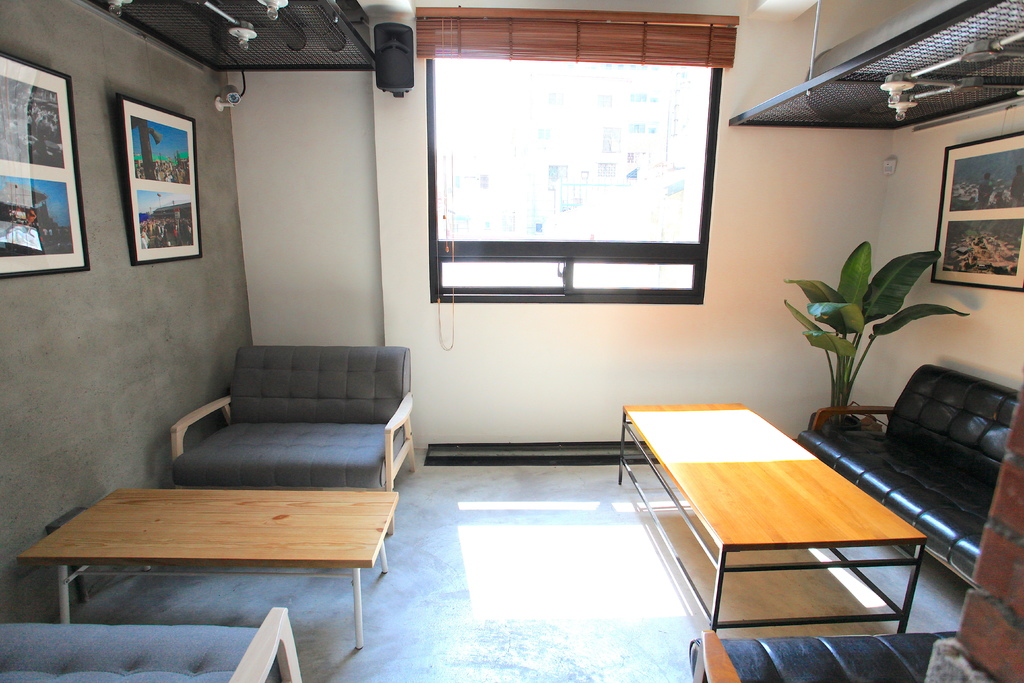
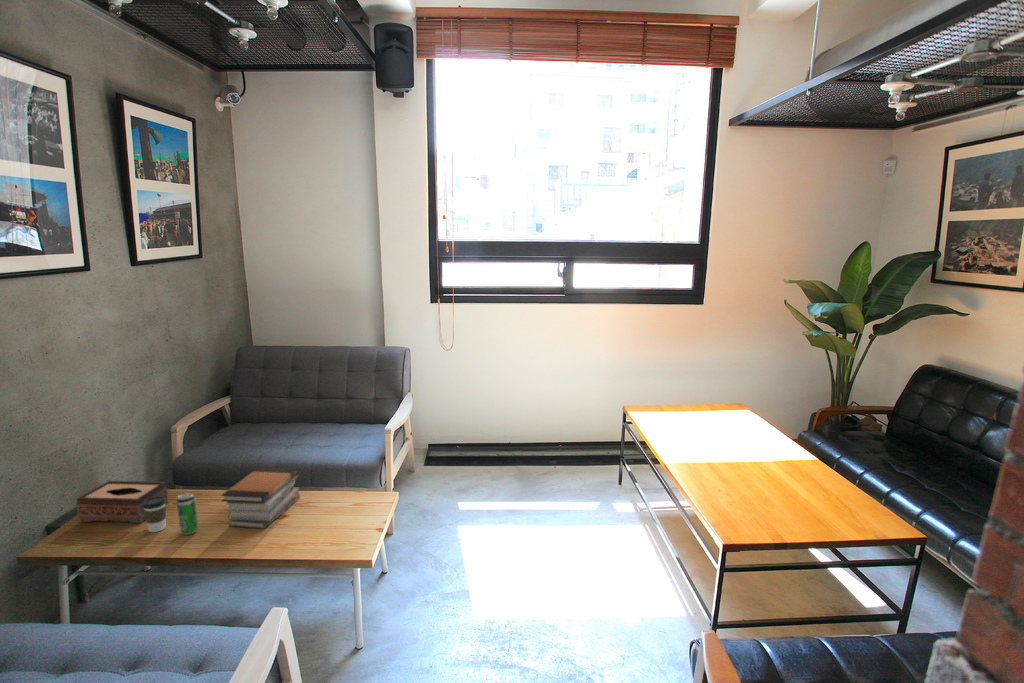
+ beverage can [176,492,199,536]
+ tissue box [75,480,169,524]
+ coffee cup [143,496,167,533]
+ book stack [220,466,301,530]
